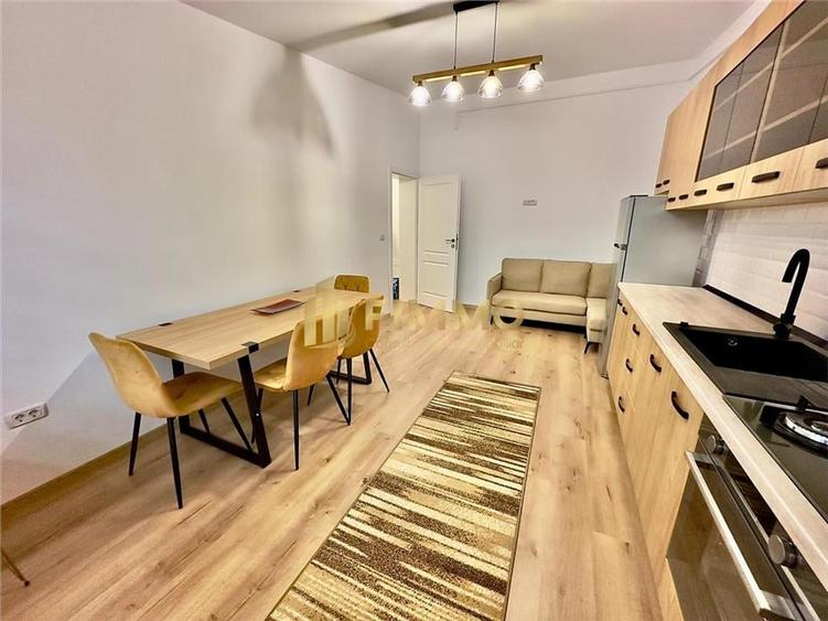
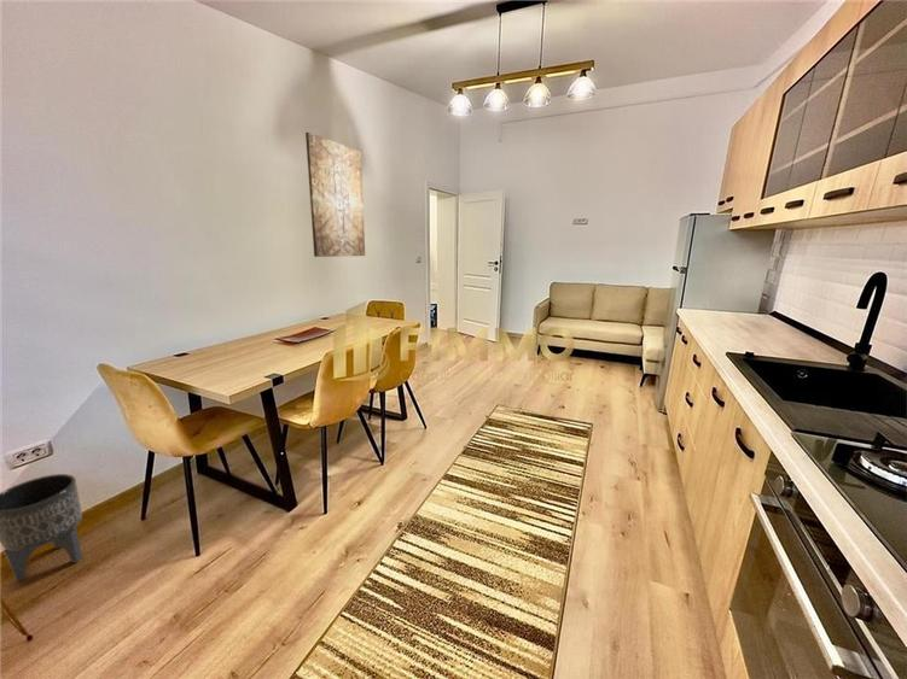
+ planter [0,473,83,583]
+ wall art [304,131,366,258]
